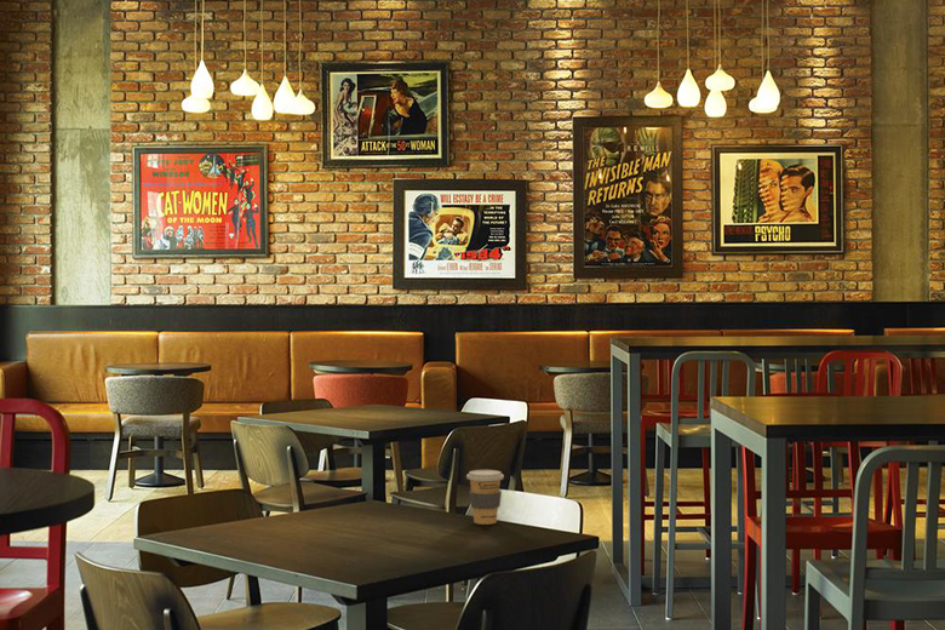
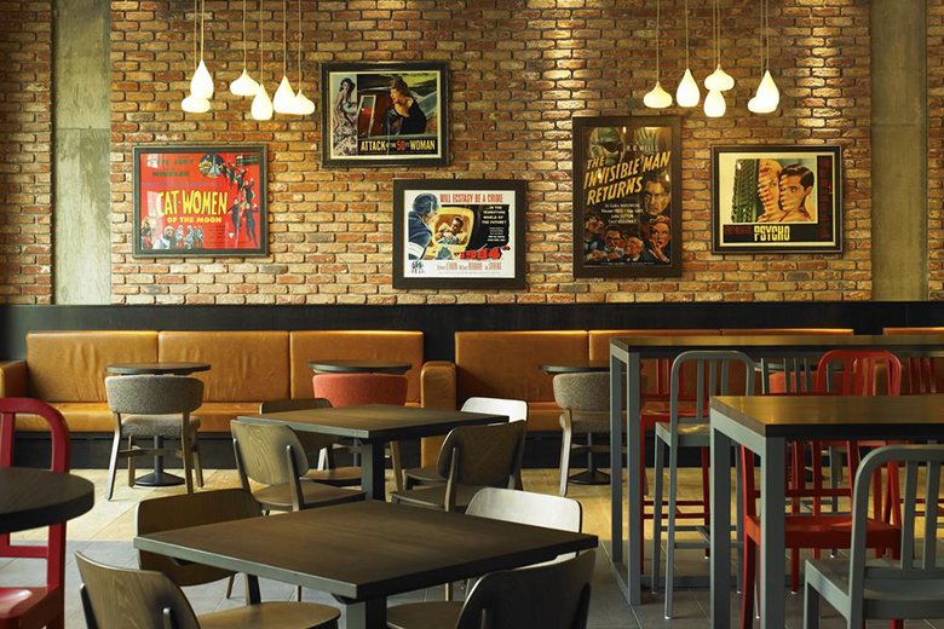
- coffee cup [465,469,505,526]
